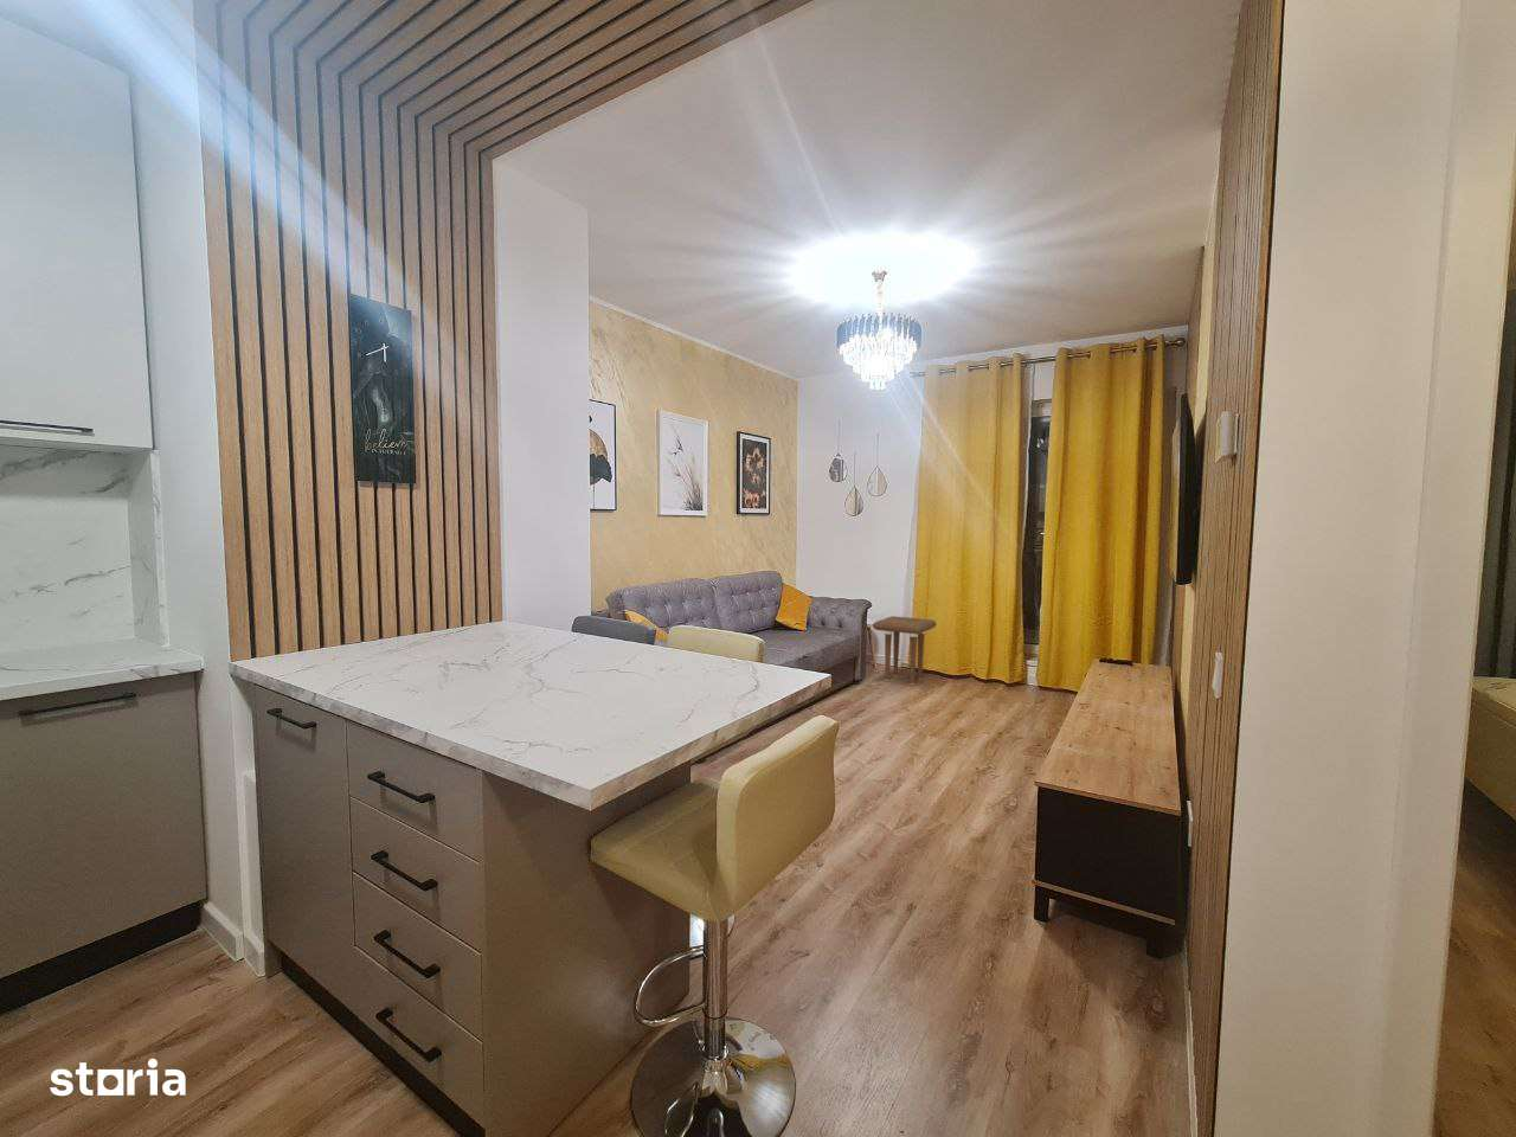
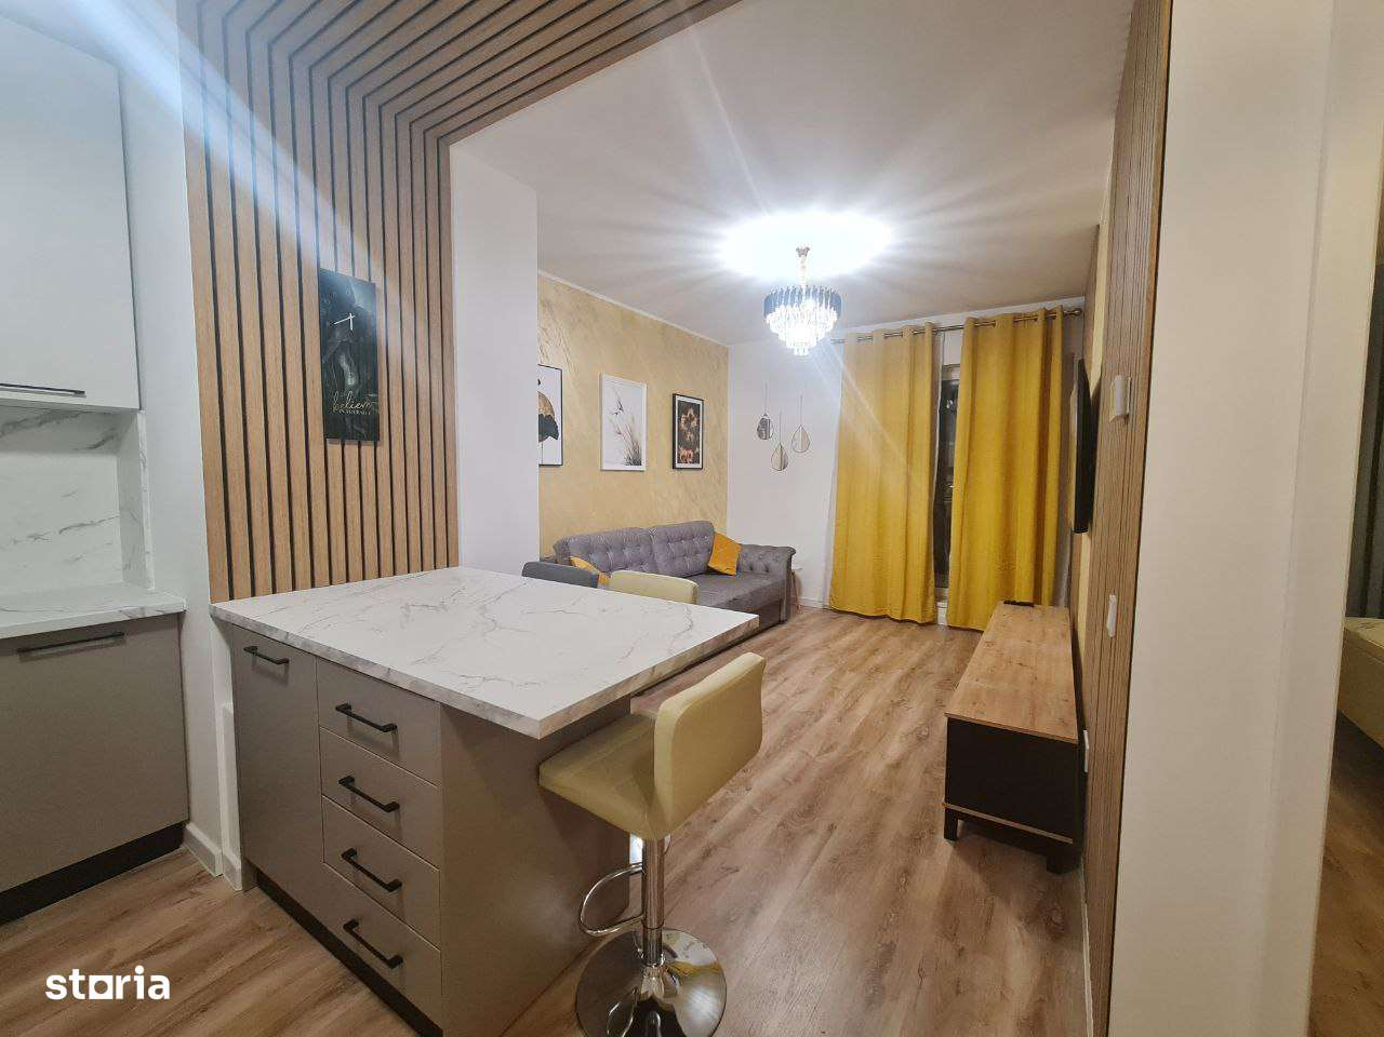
- side table [871,615,938,686]
